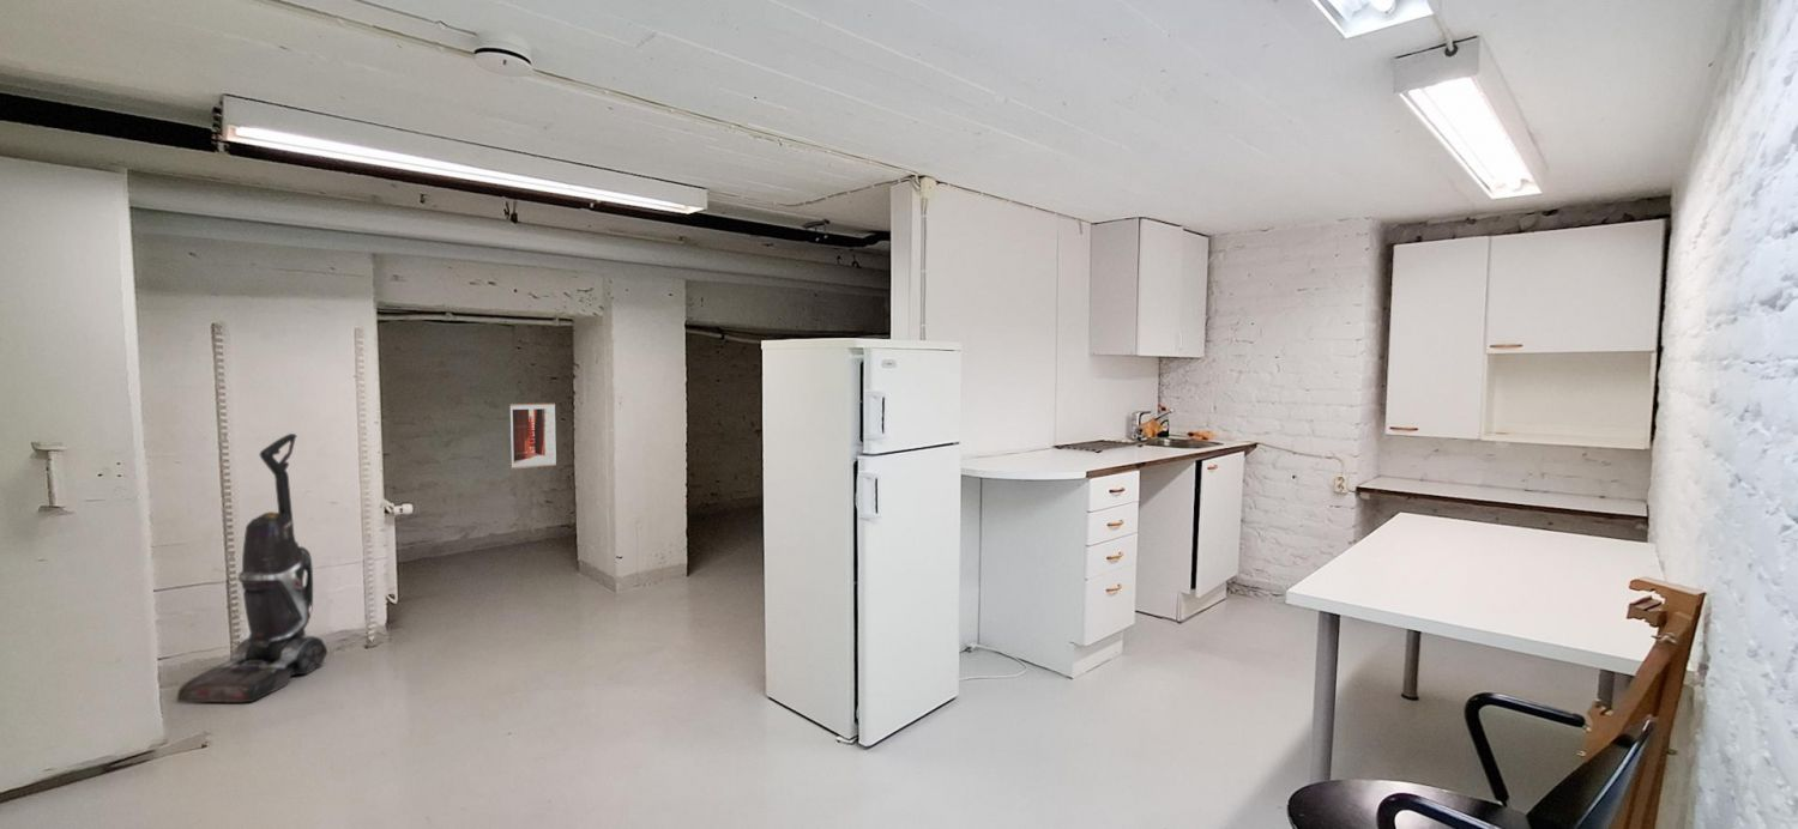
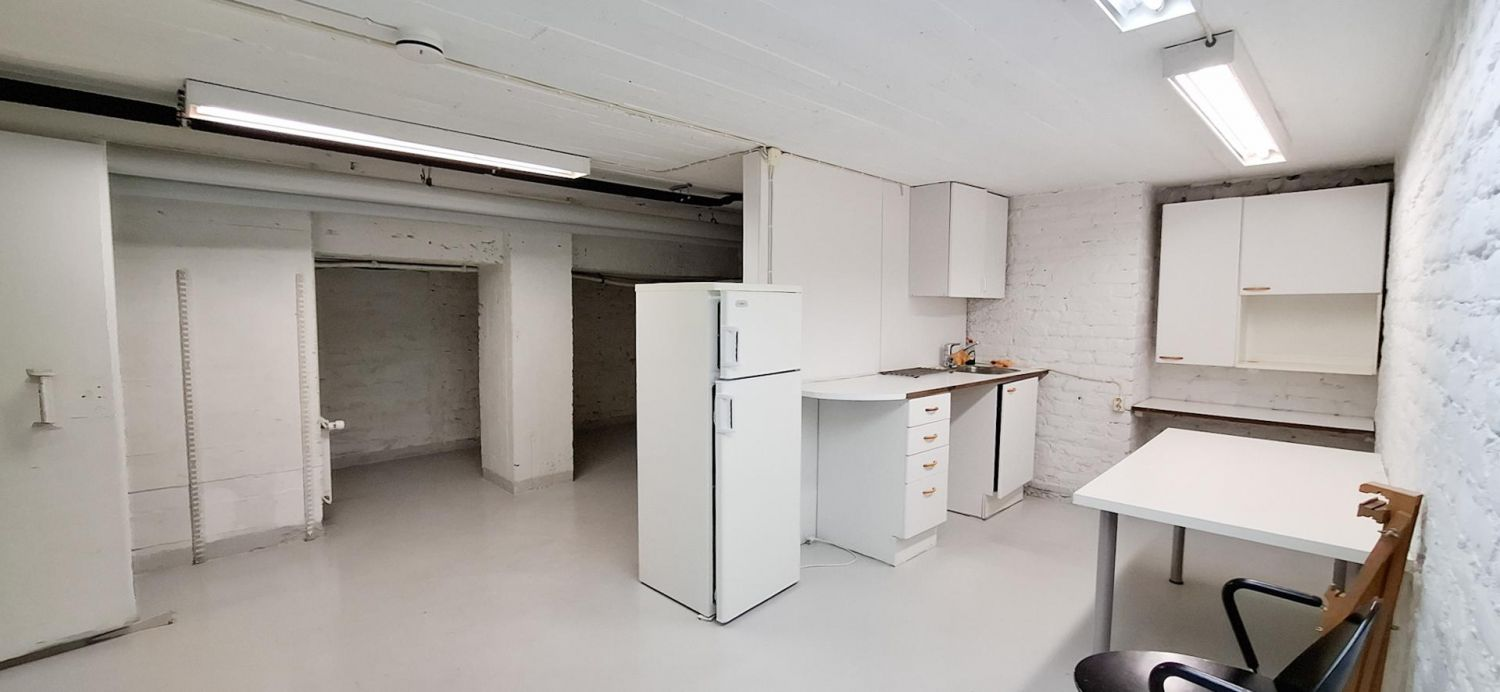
- wall art [509,403,557,470]
- vacuum cleaner [176,432,328,703]
